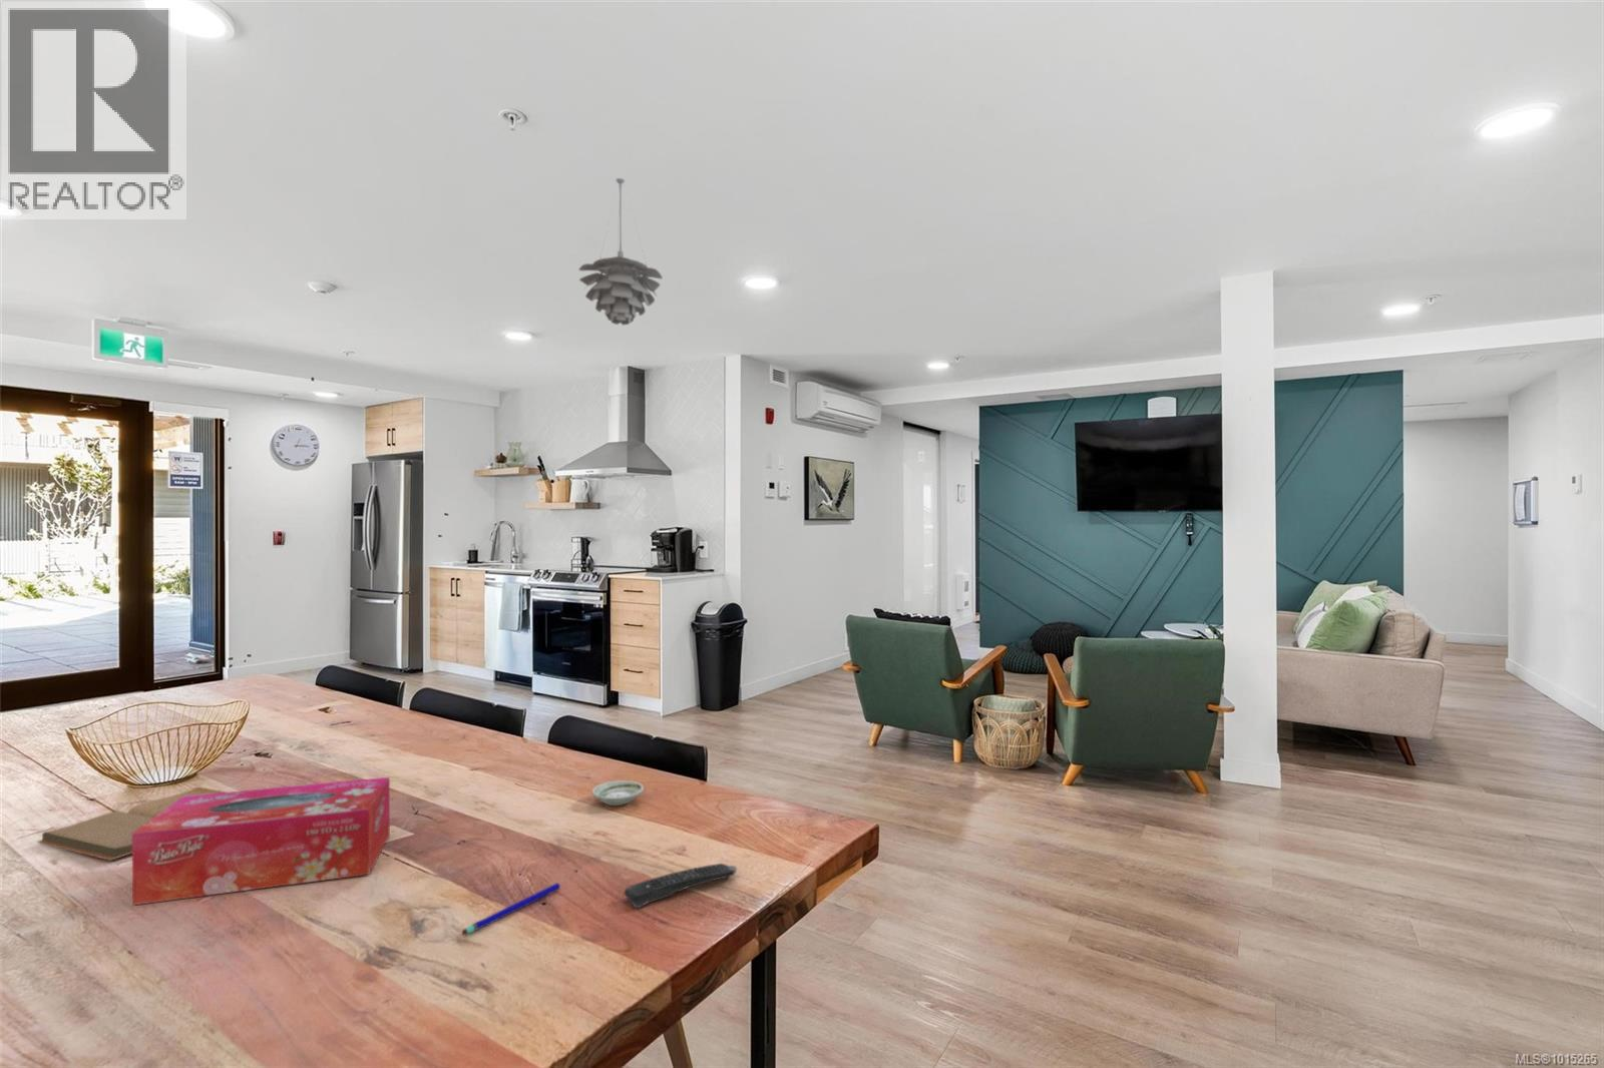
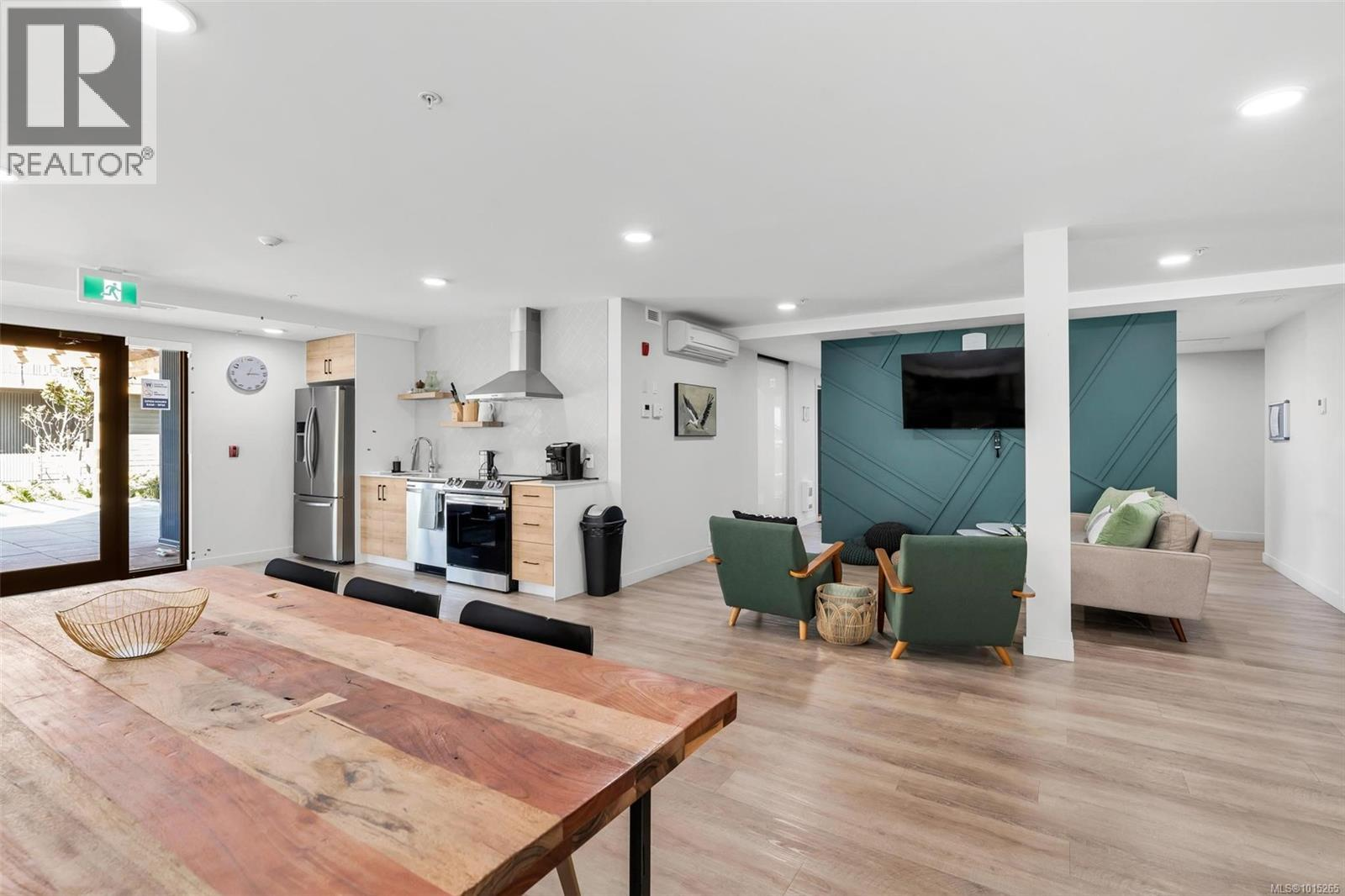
- remote control [624,863,738,908]
- pendant light [577,178,663,325]
- saucer [592,780,645,807]
- tissue box [131,776,391,906]
- book [35,787,227,862]
- pen [462,882,562,937]
